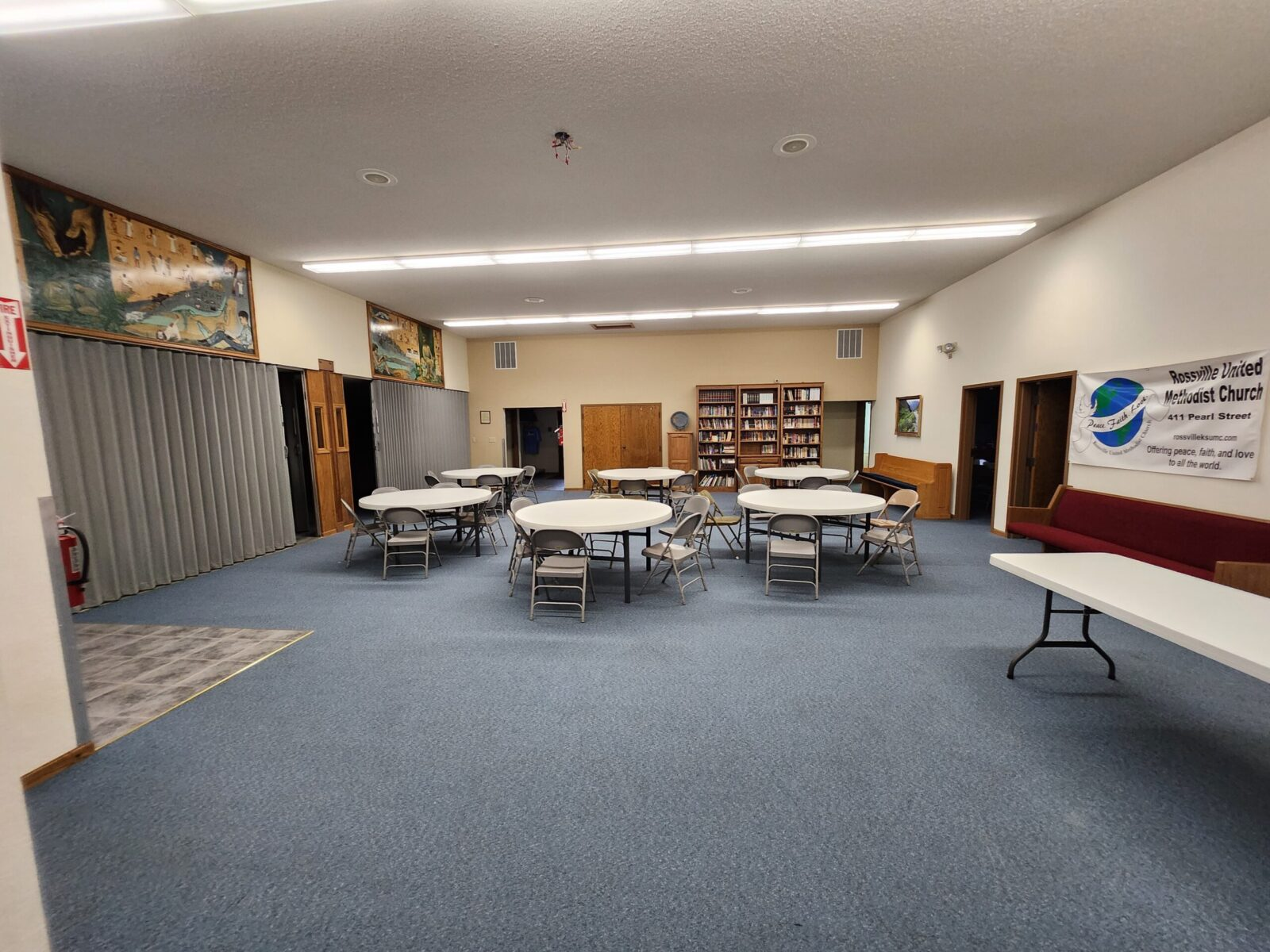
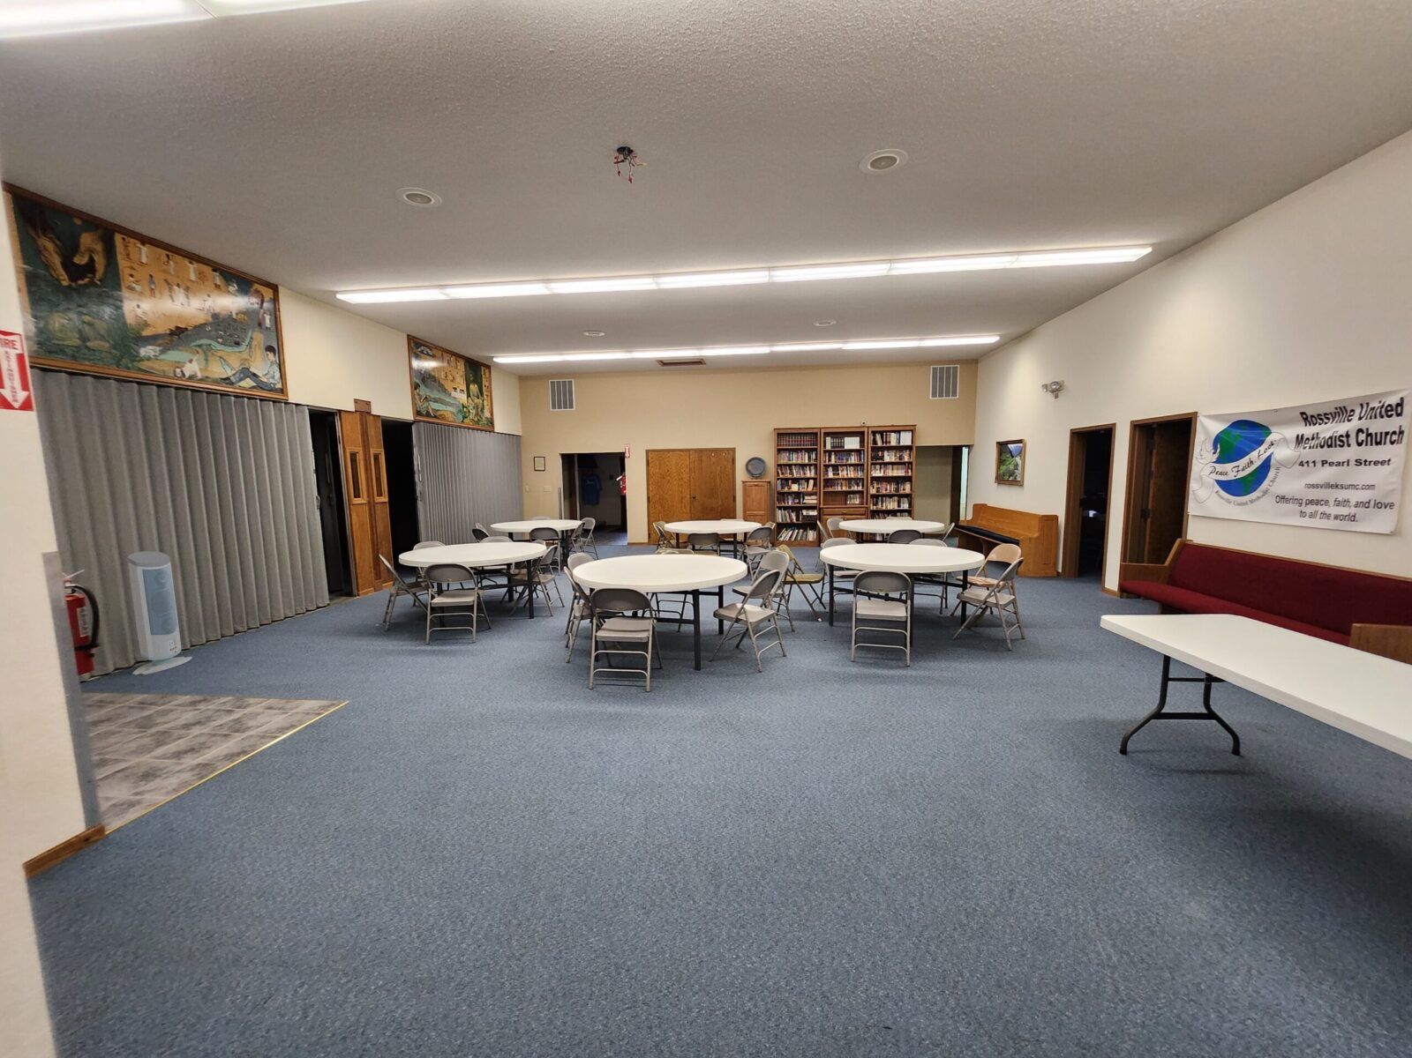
+ air purifier [127,550,193,676]
